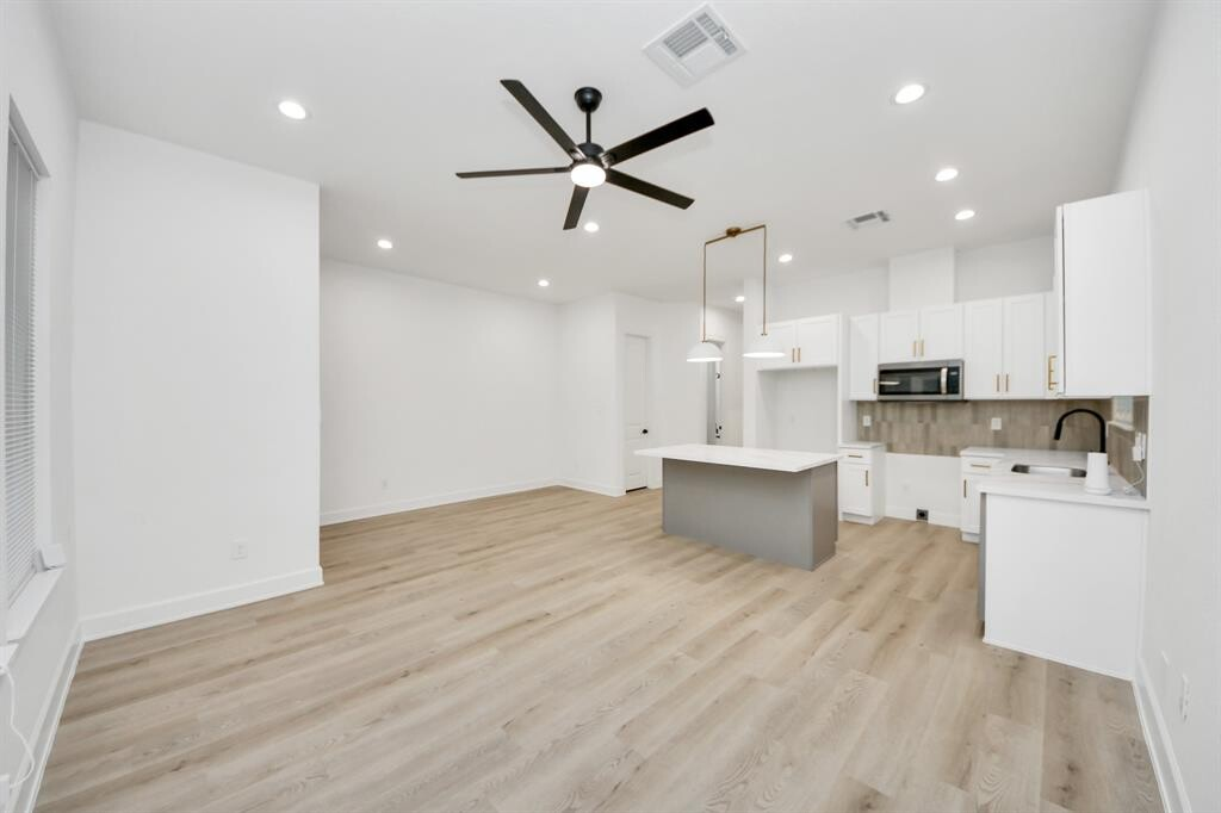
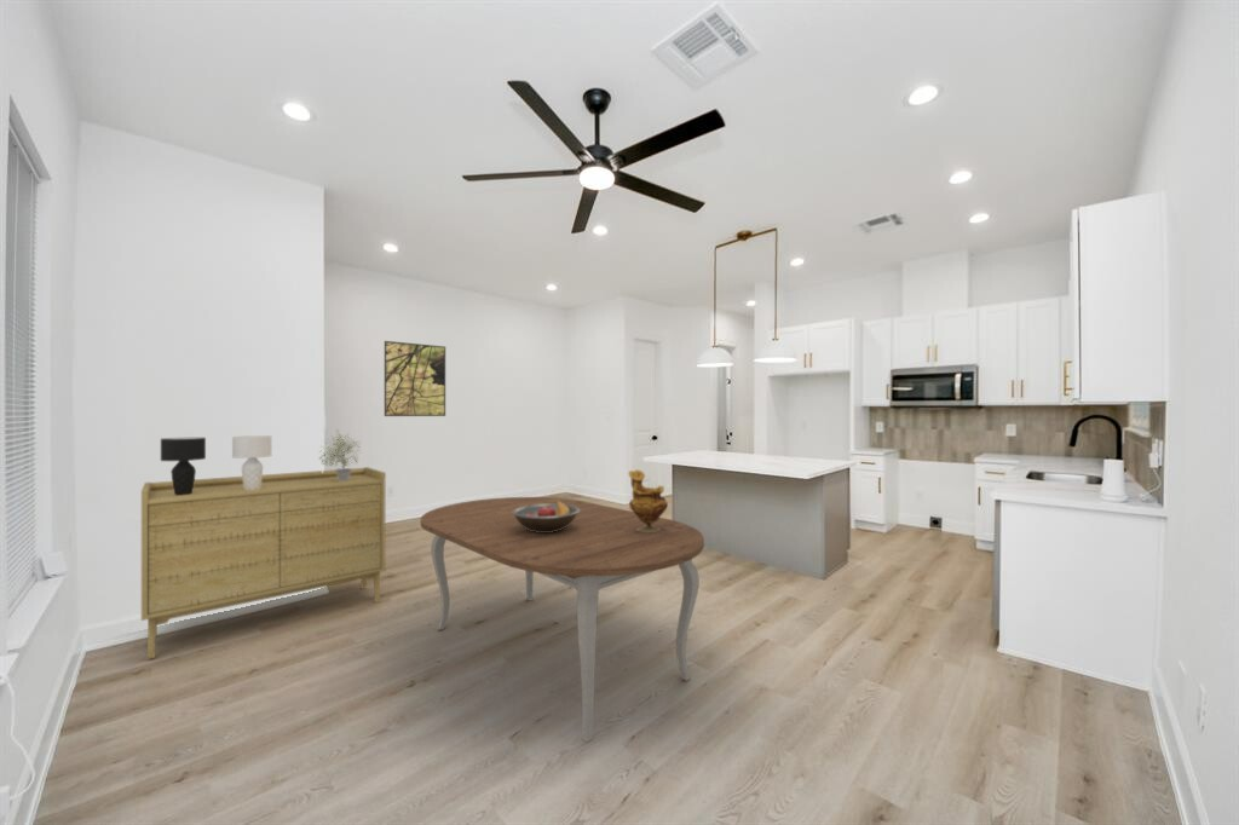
+ potted plant [317,429,363,481]
+ vase [627,468,669,532]
+ fruit bowl [513,501,580,532]
+ sideboard [140,466,387,660]
+ table lamp [160,434,272,496]
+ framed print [384,340,446,417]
+ dining table [420,496,705,743]
